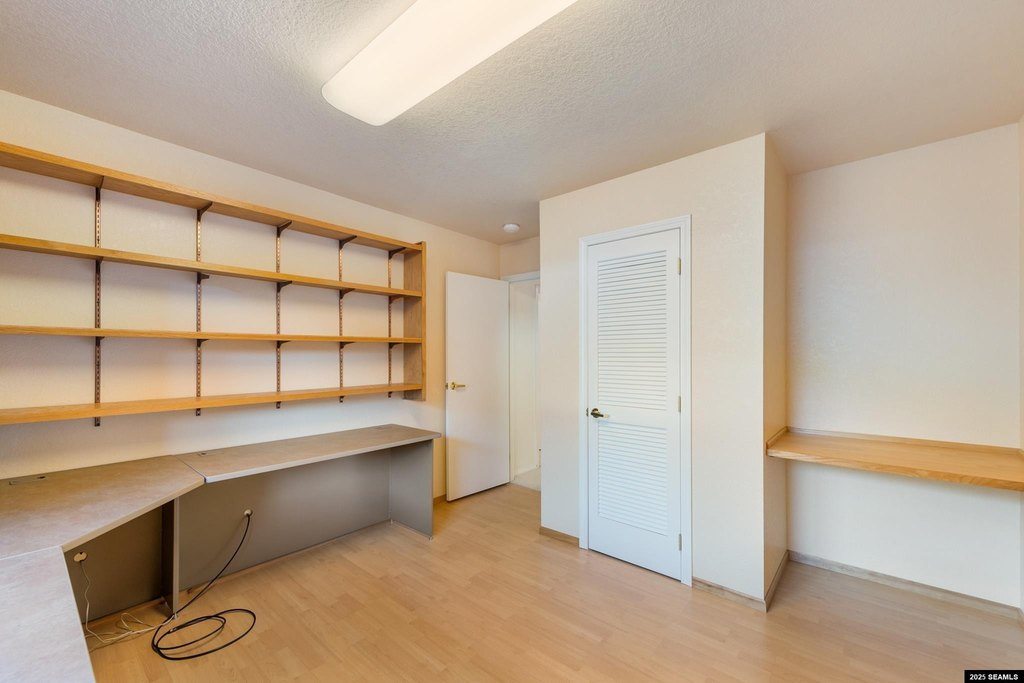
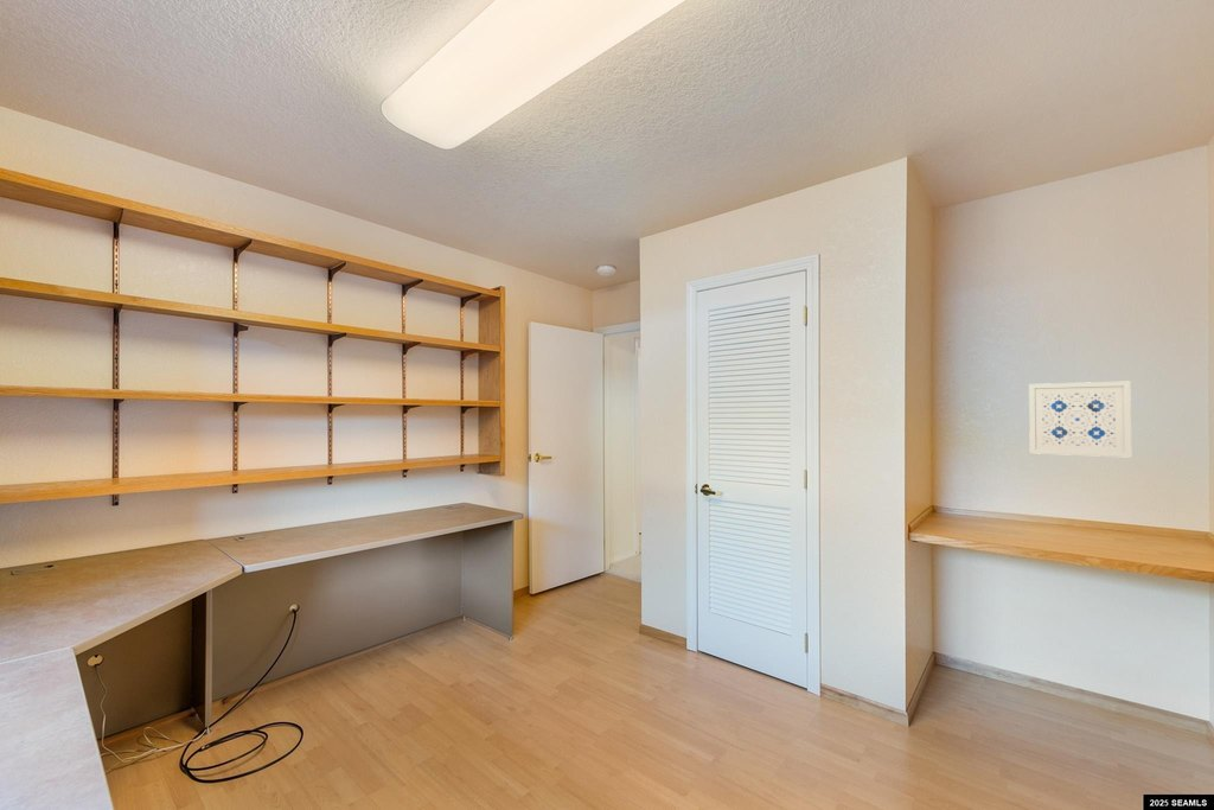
+ wall art [1028,381,1132,459]
